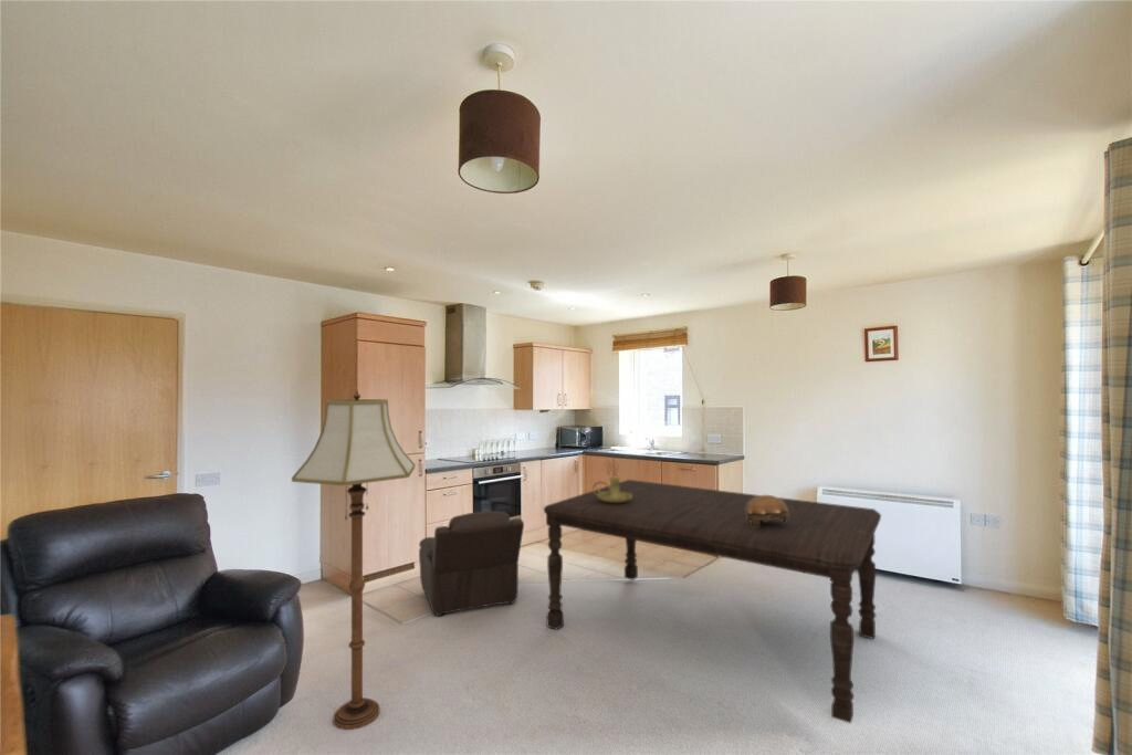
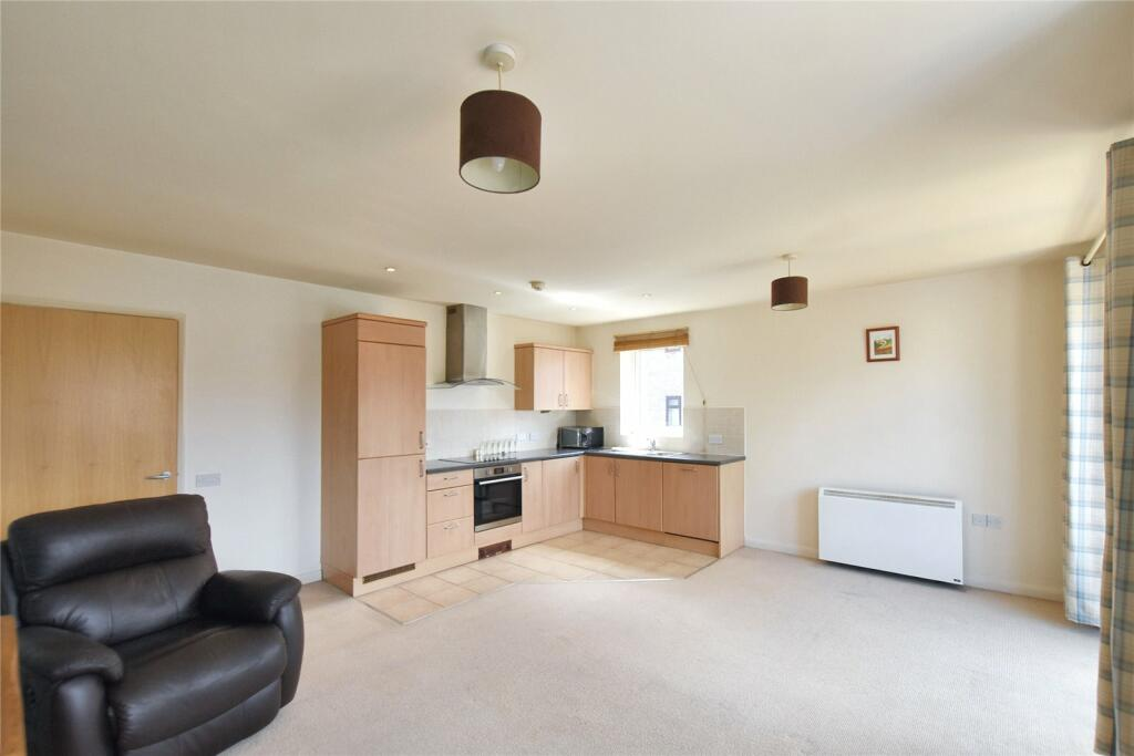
- candle holder [591,476,632,503]
- chair [418,511,525,617]
- dining table [543,479,882,724]
- decorative bowl [746,494,788,526]
- floor lamp [291,389,416,731]
